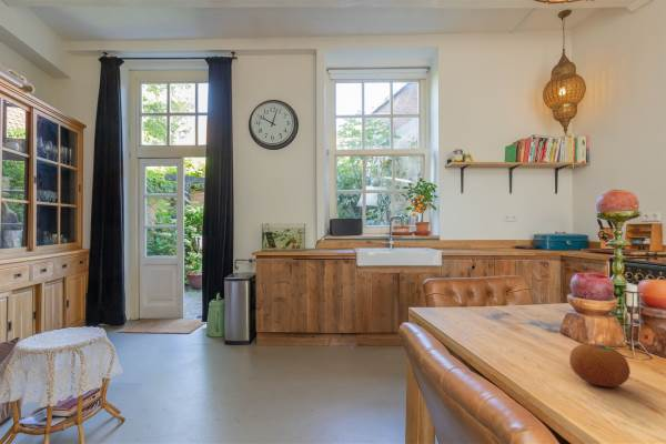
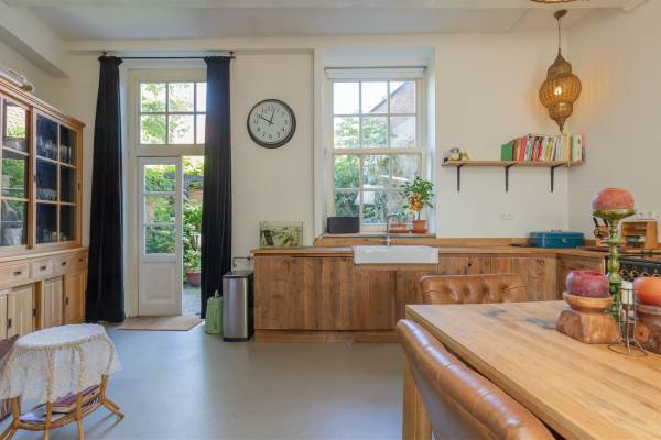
- fruit [568,343,632,387]
